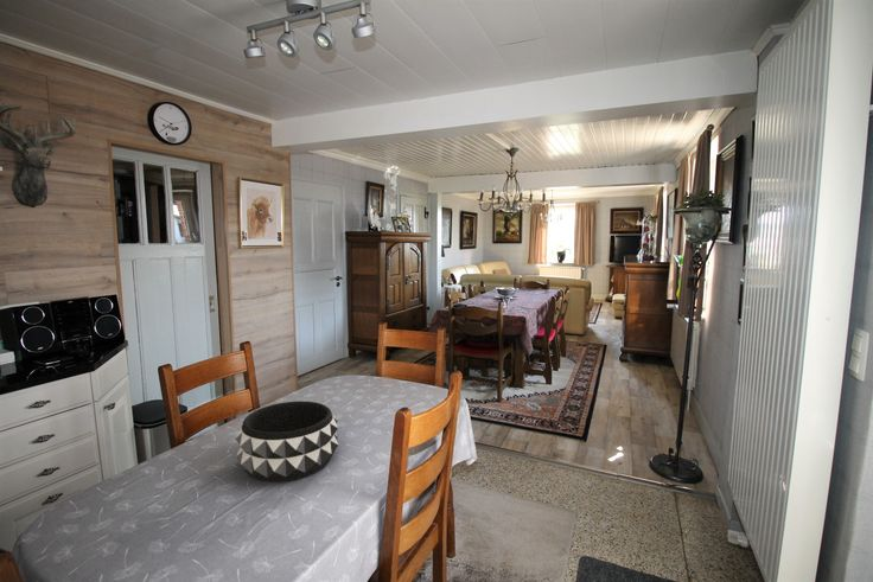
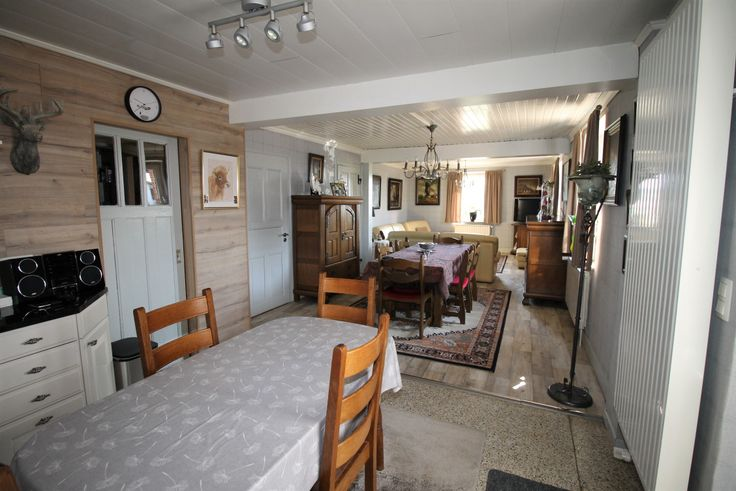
- decorative bowl [234,401,339,482]
